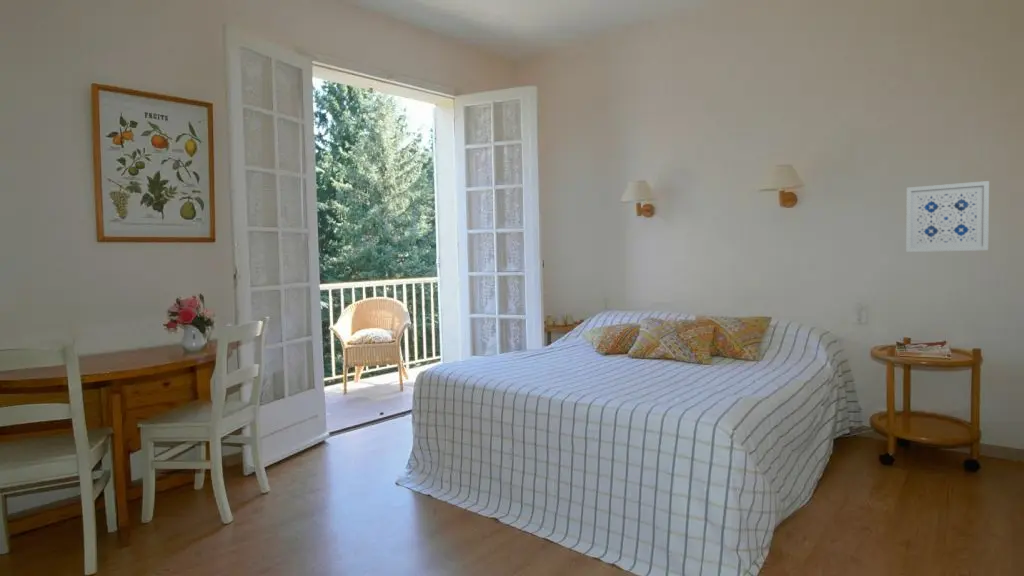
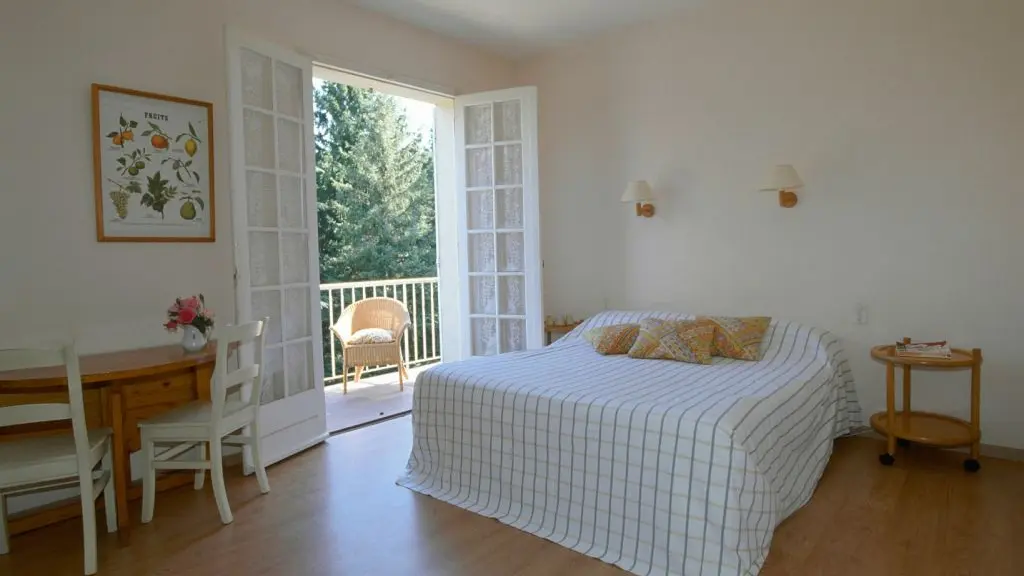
- wall art [905,180,990,253]
